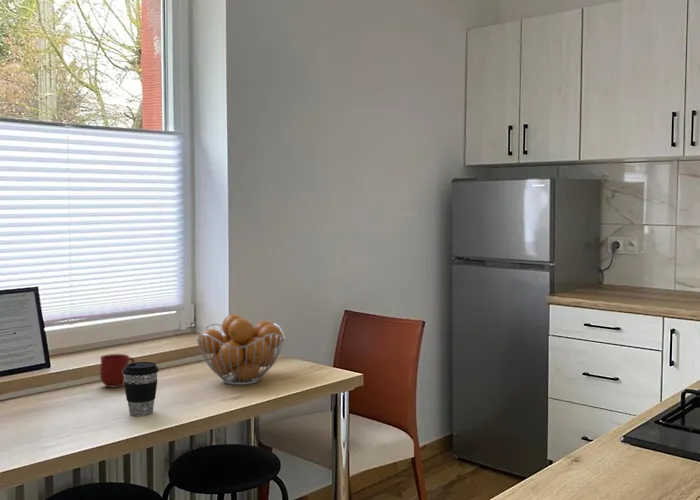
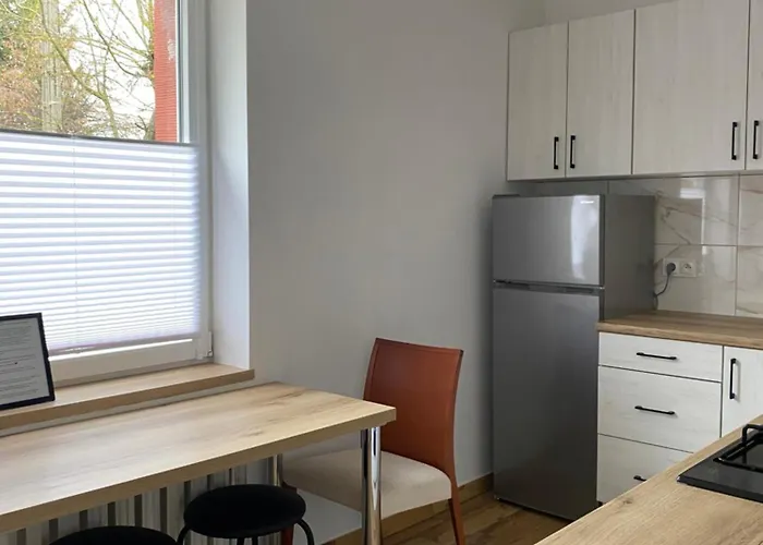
- mug [99,353,136,388]
- fruit basket [196,313,286,386]
- coffee cup [123,361,160,417]
